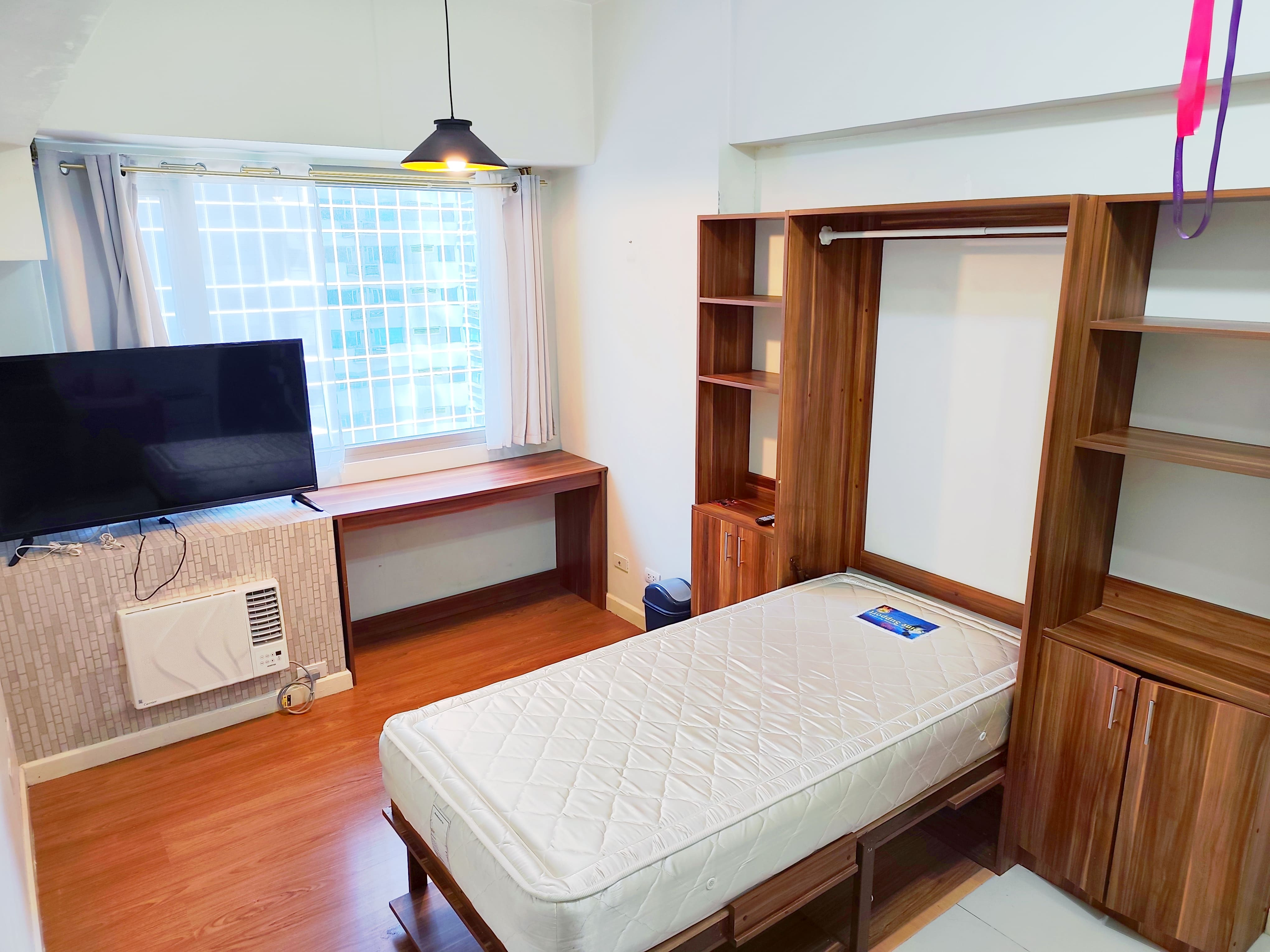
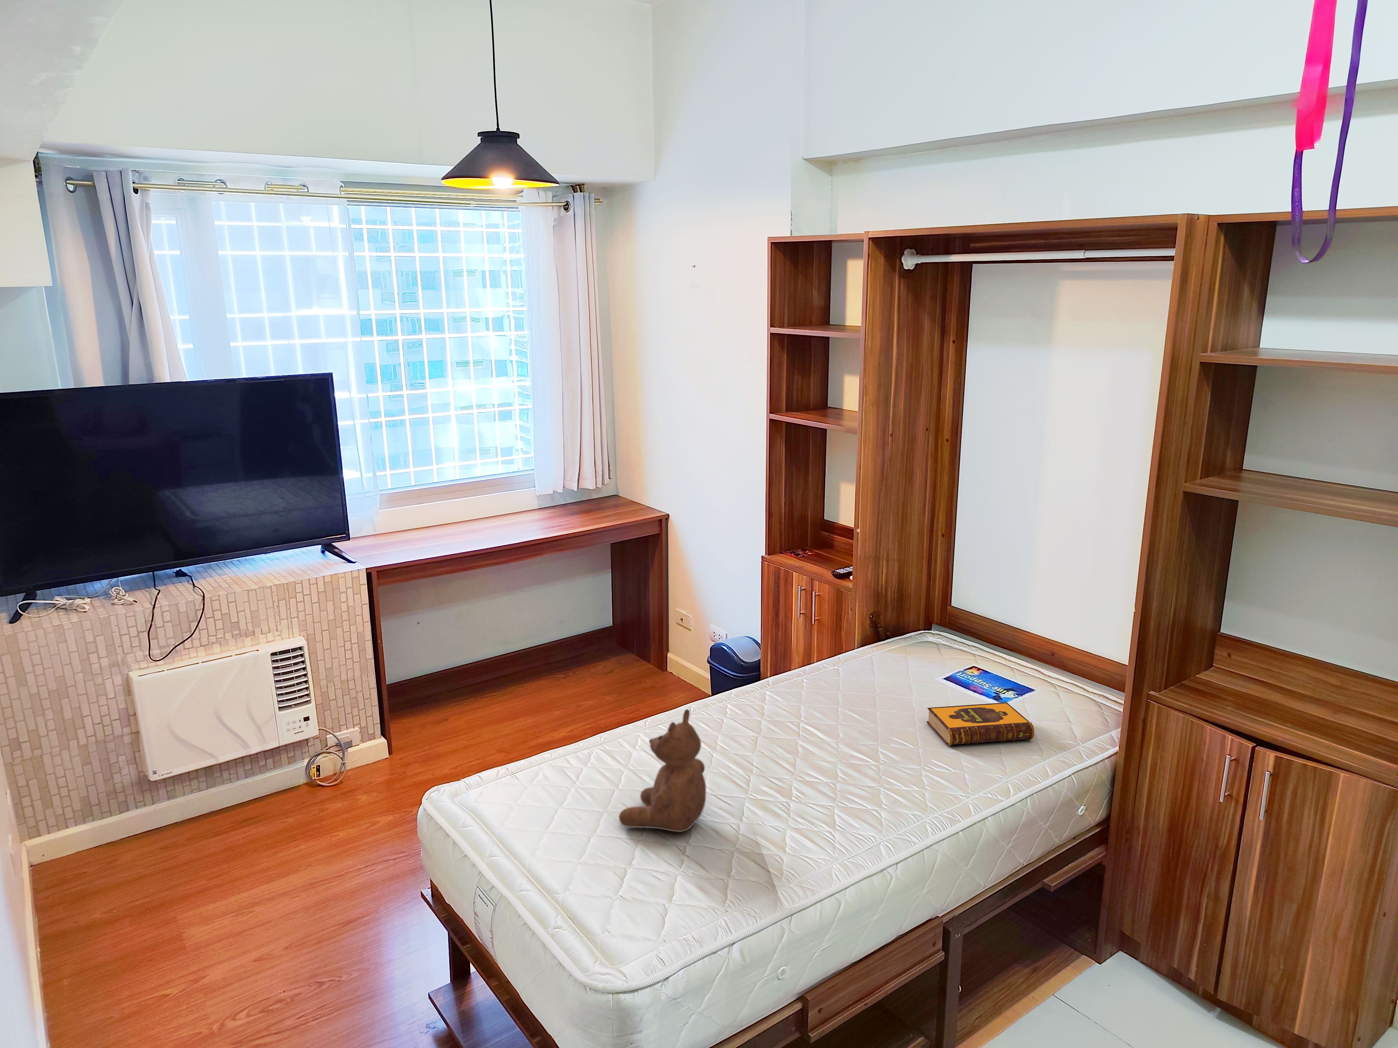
+ hardback book [926,702,1035,746]
+ teddy bear [619,709,707,832]
